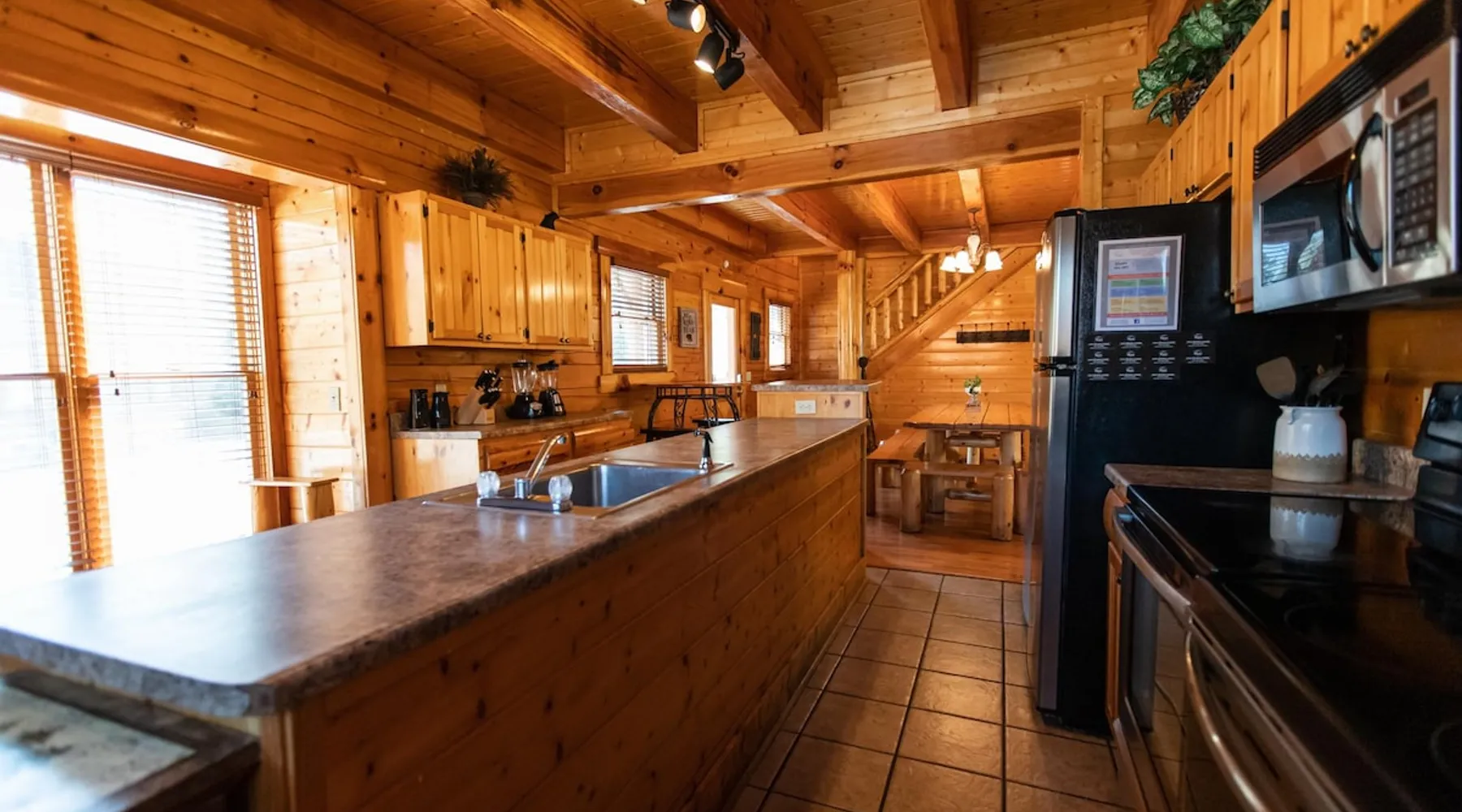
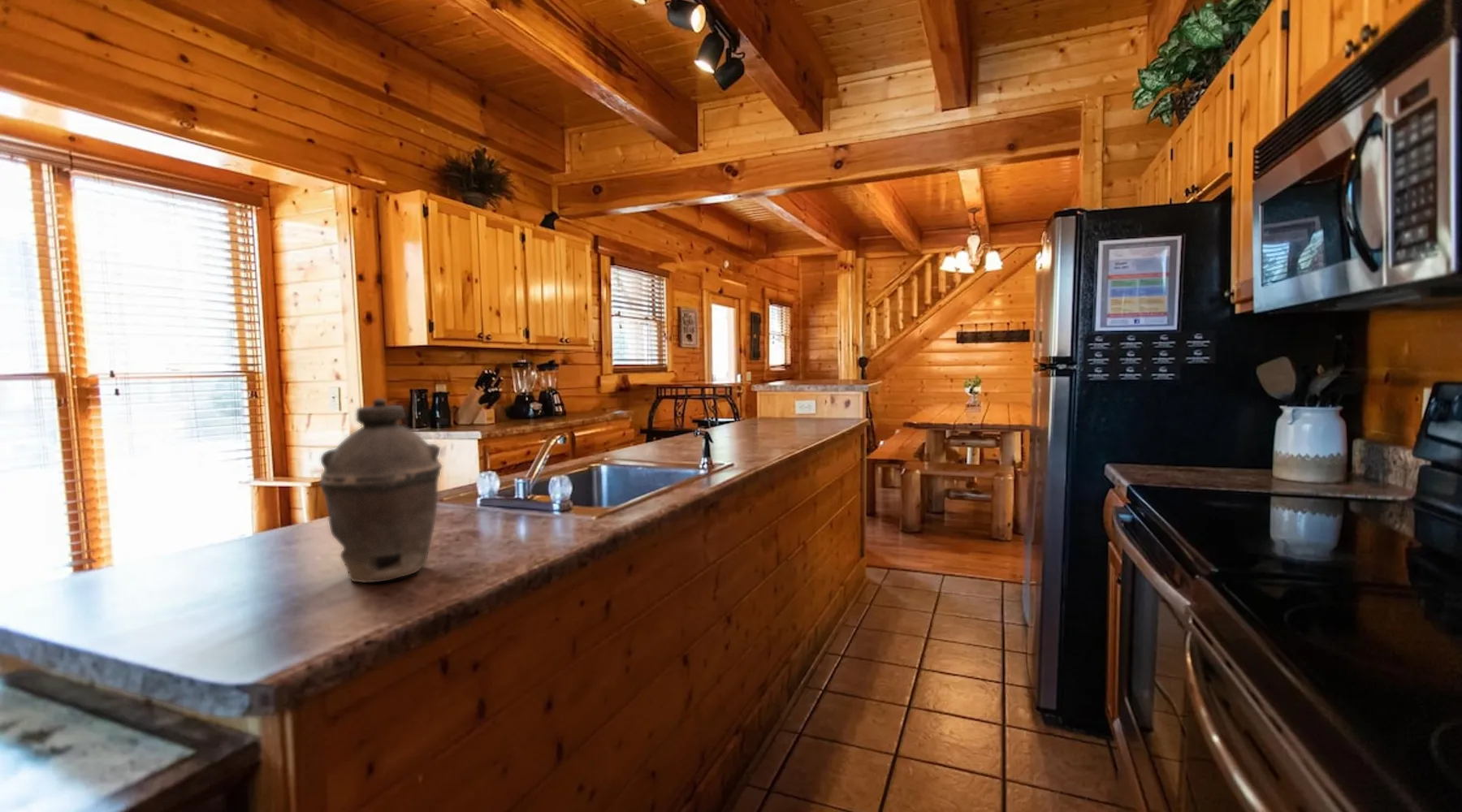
+ kettle [318,397,443,584]
